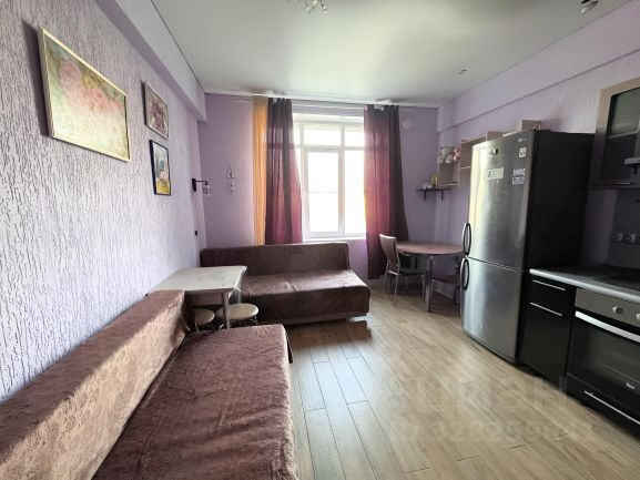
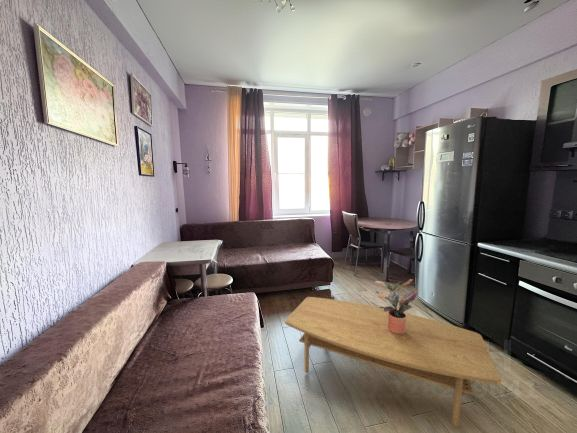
+ coffee table [284,296,502,429]
+ potted plant [374,278,420,334]
